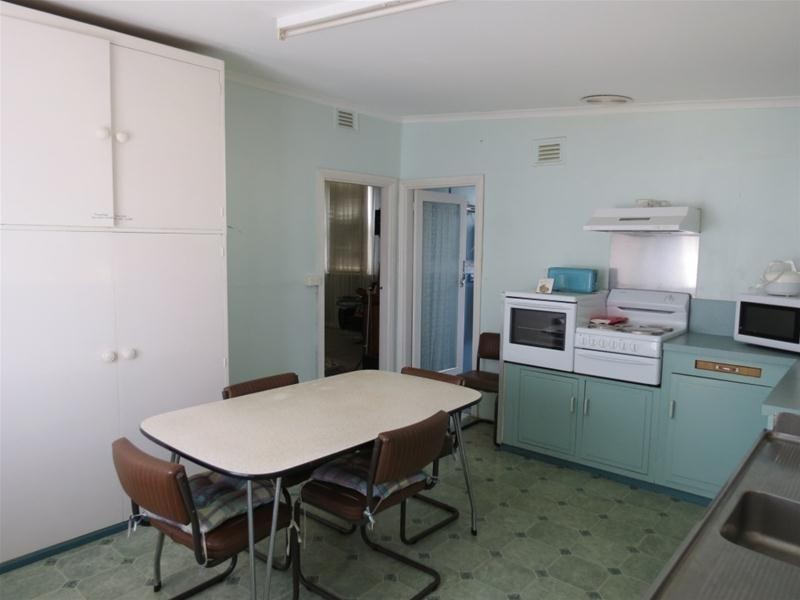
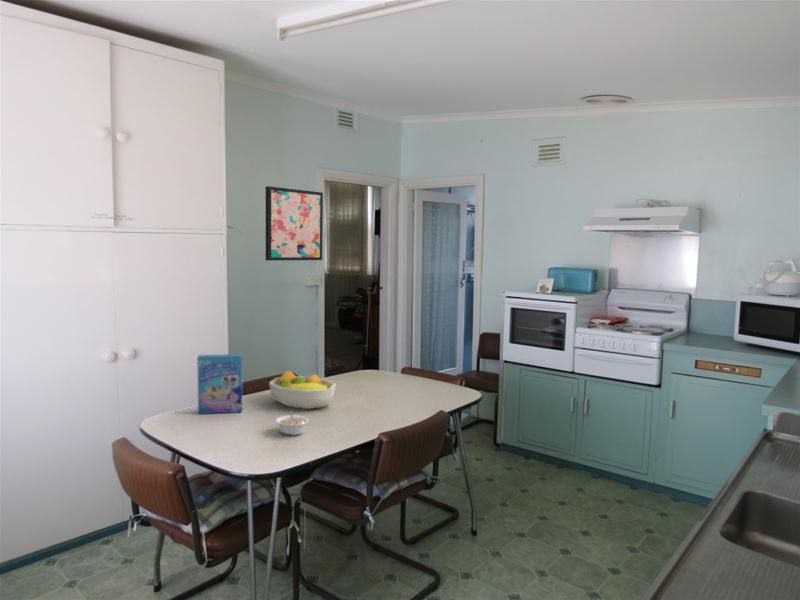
+ cereal box [196,353,243,415]
+ wall art [265,185,324,262]
+ legume [275,410,310,436]
+ fruit bowl [268,370,337,410]
